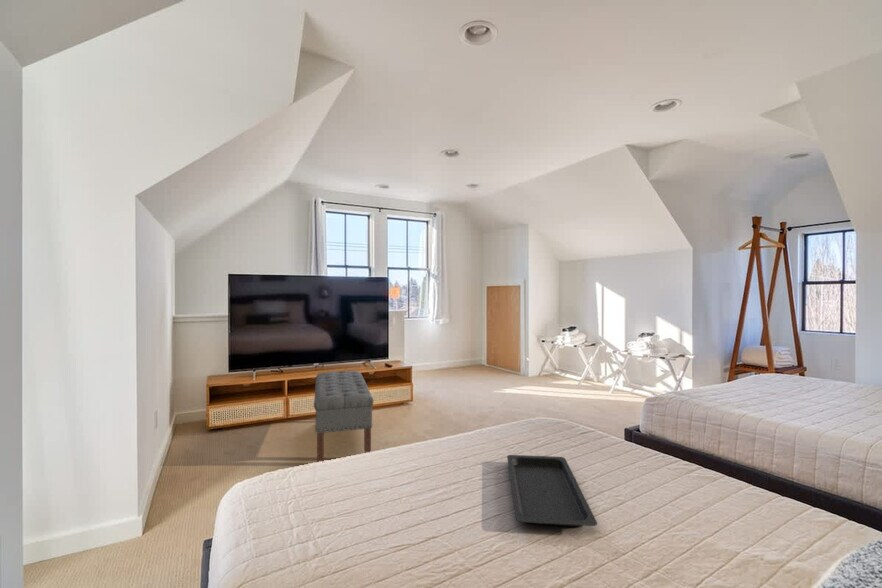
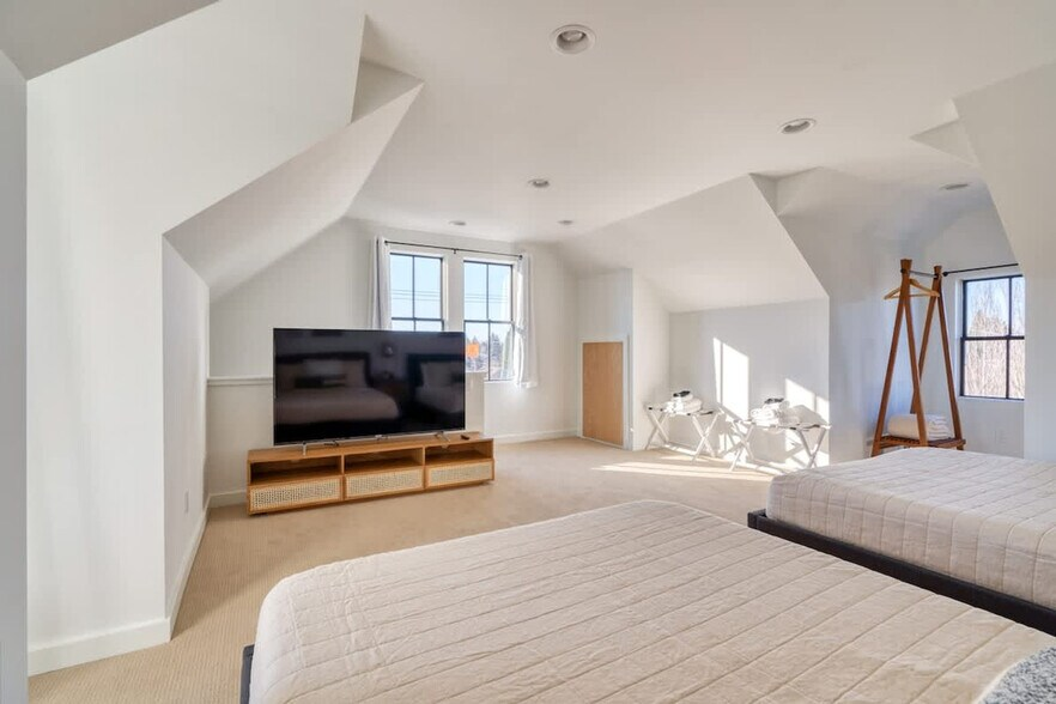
- serving tray [506,454,598,528]
- bench [313,370,374,463]
